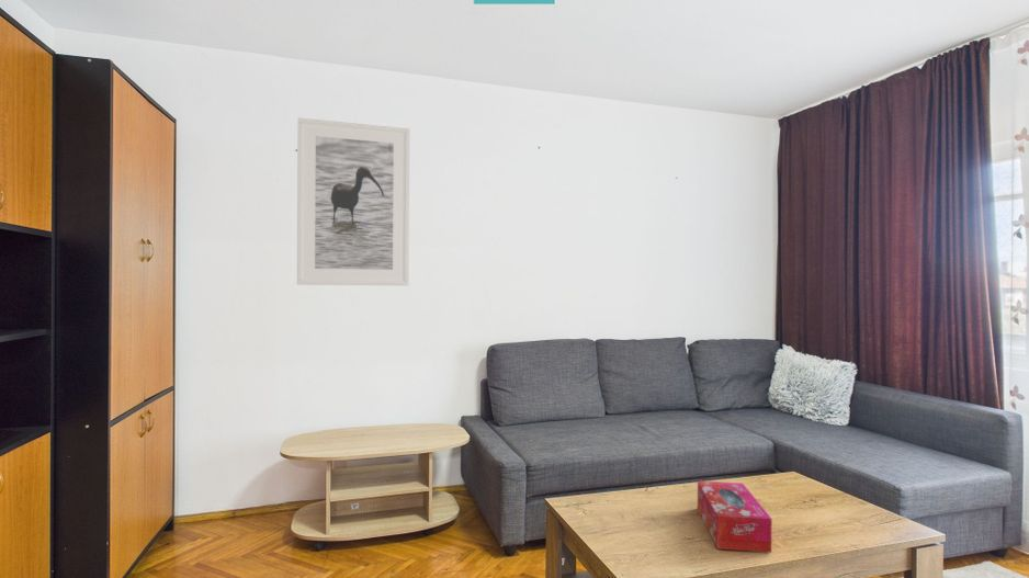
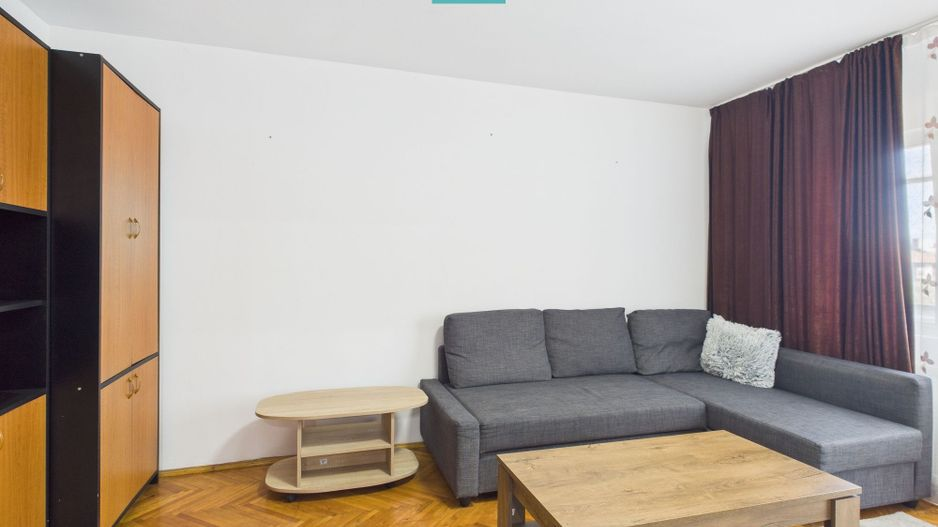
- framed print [296,116,410,286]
- tissue box [697,479,772,554]
